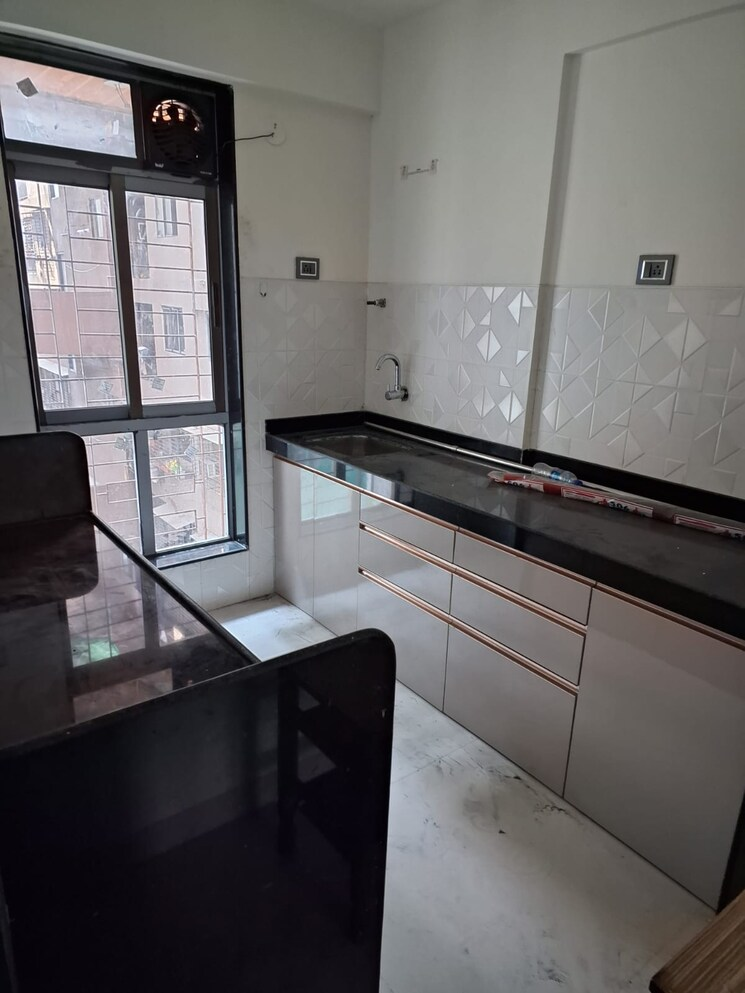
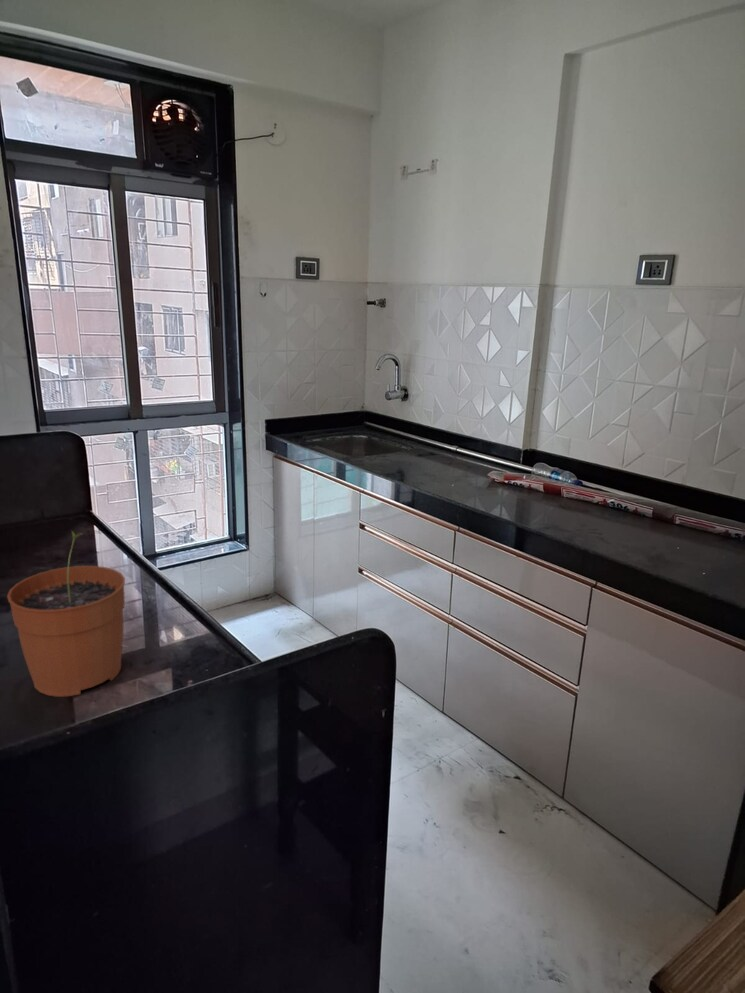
+ plant pot [6,530,126,698]
